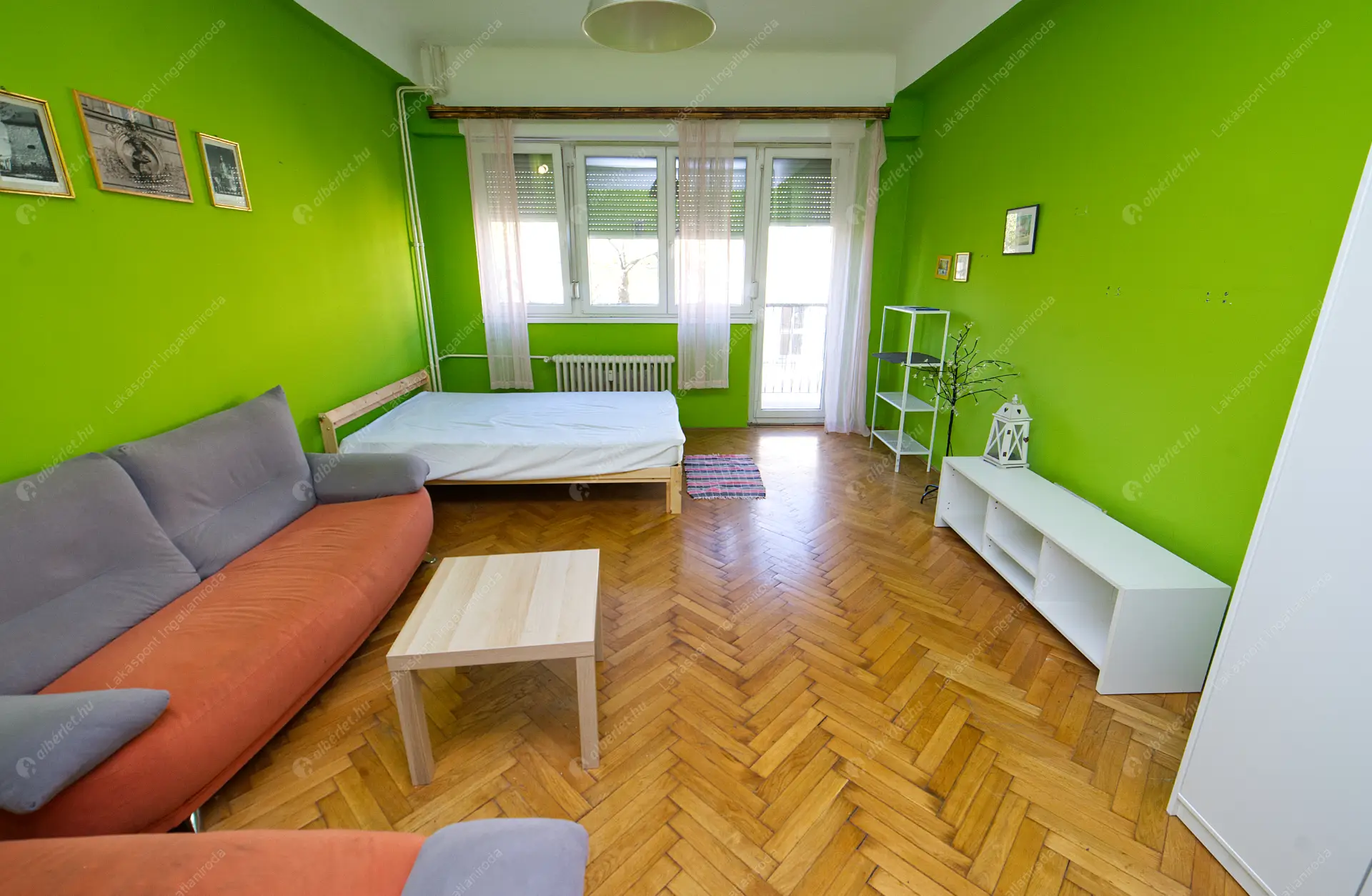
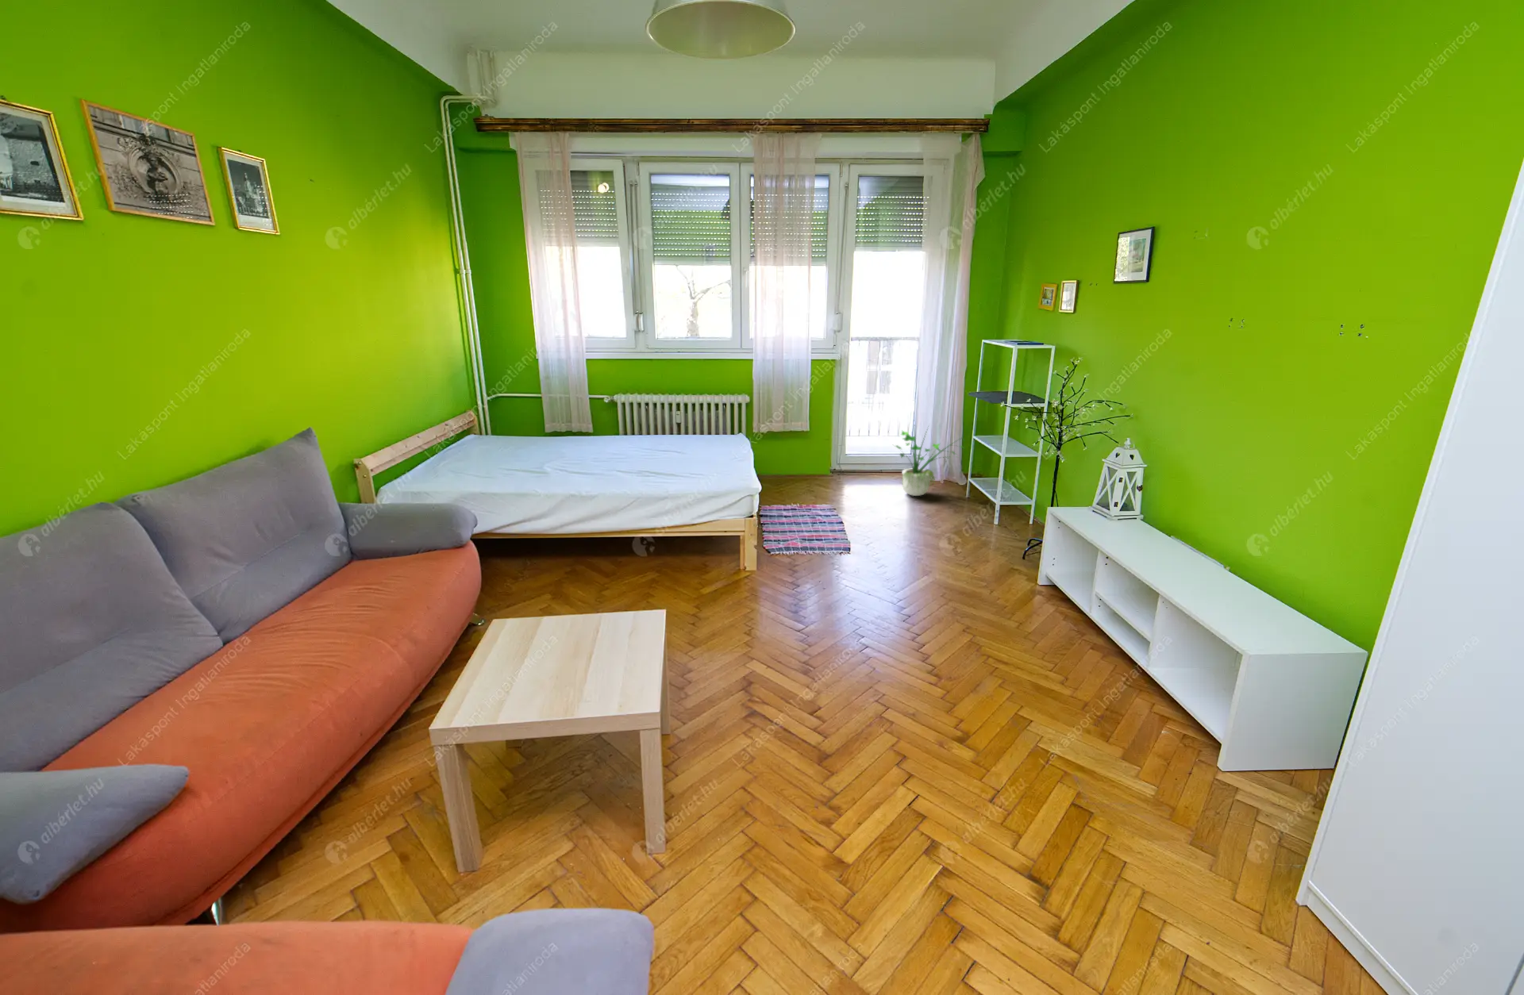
+ potted plant [893,416,970,496]
